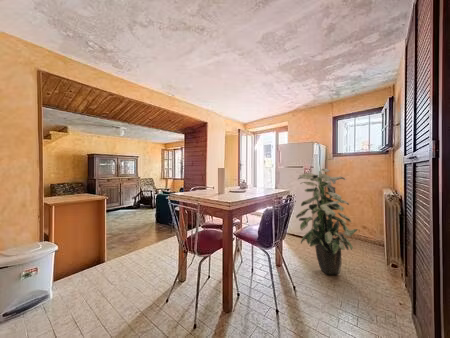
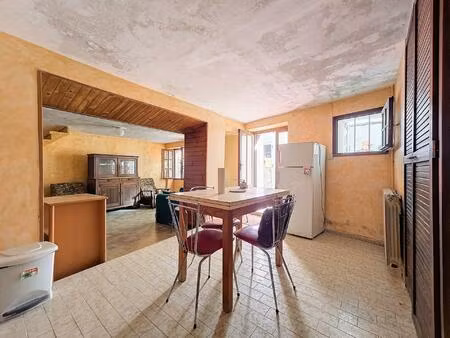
- indoor plant [295,168,359,275]
